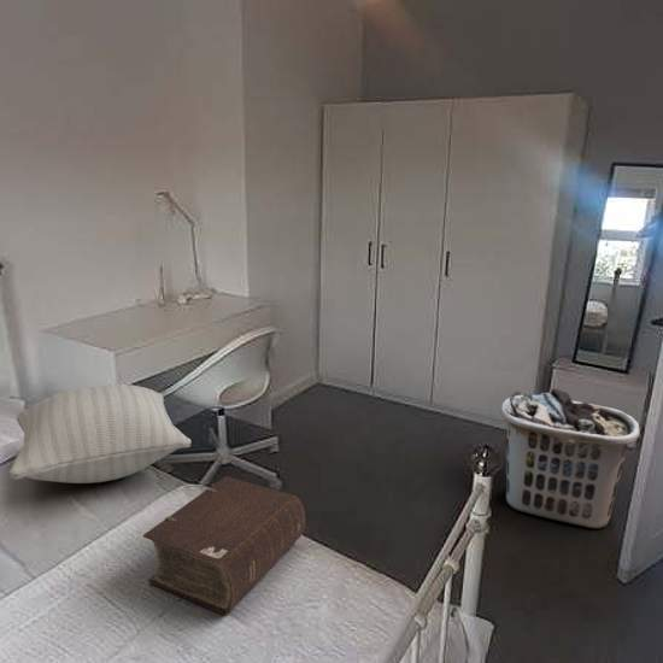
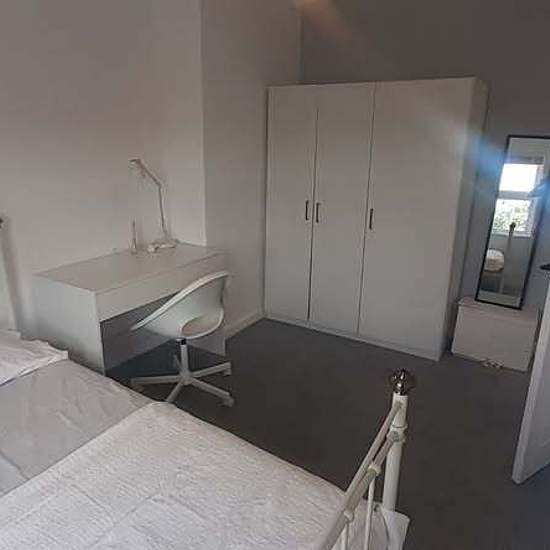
- pillow [7,383,192,485]
- bible [142,475,306,616]
- clothes hamper [499,388,641,530]
